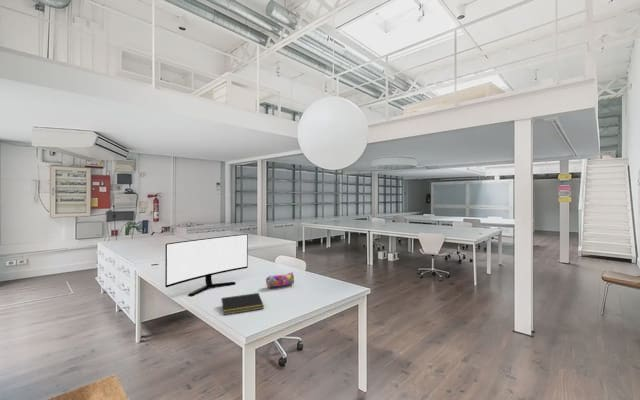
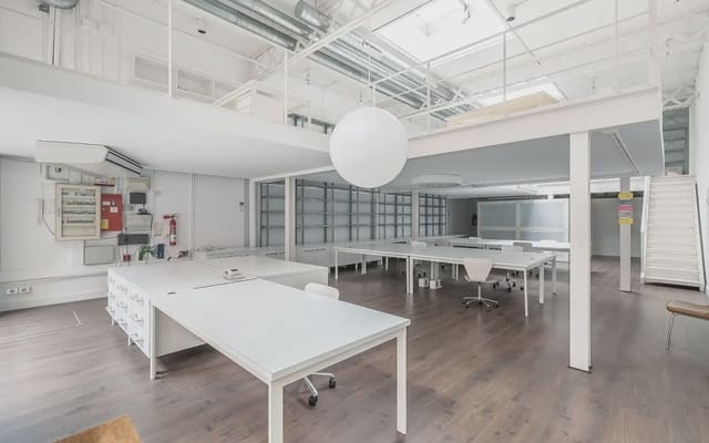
- pencil case [265,271,295,289]
- notepad [219,292,265,316]
- monitor [164,233,249,297]
